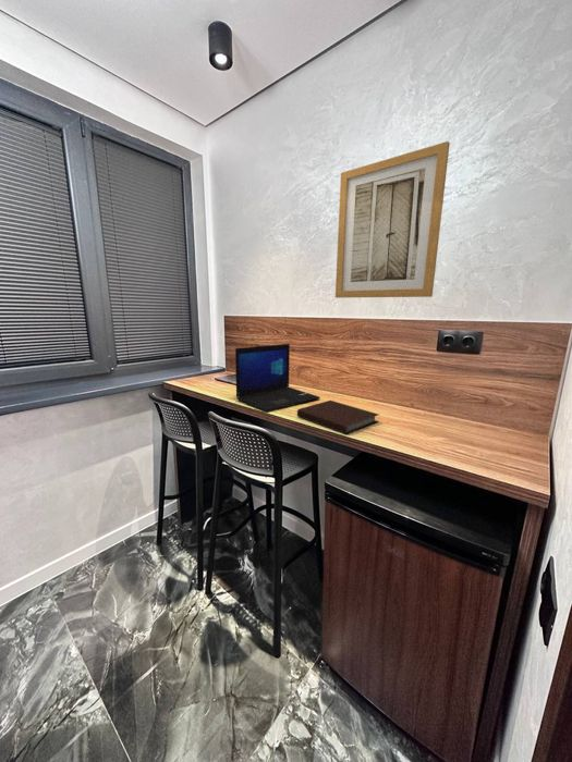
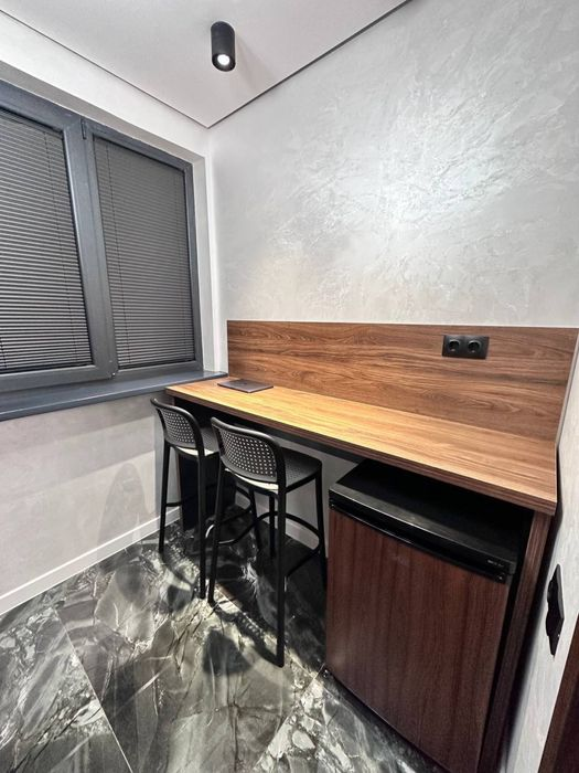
- wall art [334,140,451,298]
- laptop [234,343,321,413]
- notebook [296,400,380,435]
